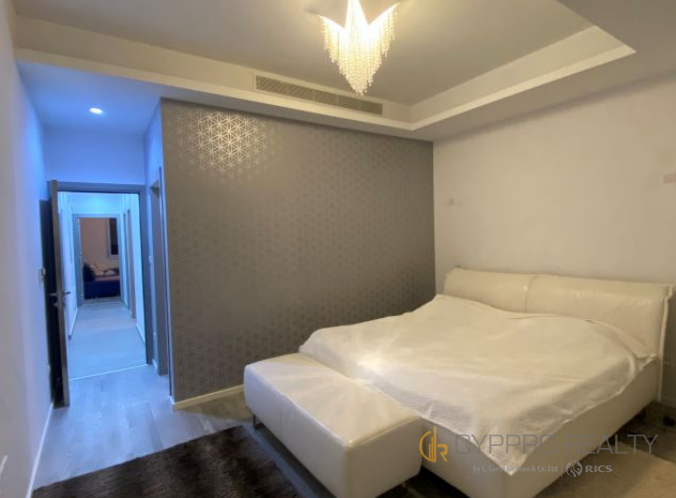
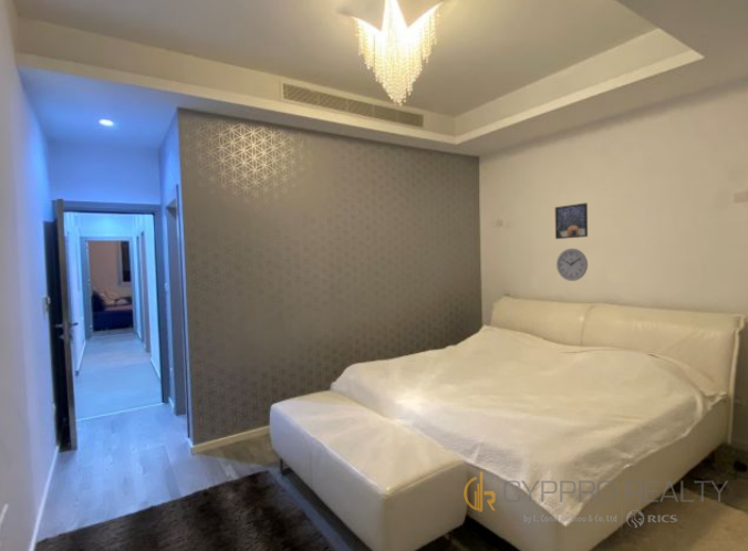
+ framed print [554,201,589,240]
+ wall clock [555,248,589,282]
